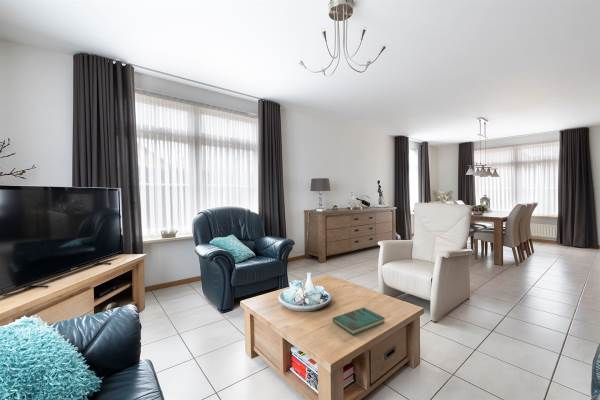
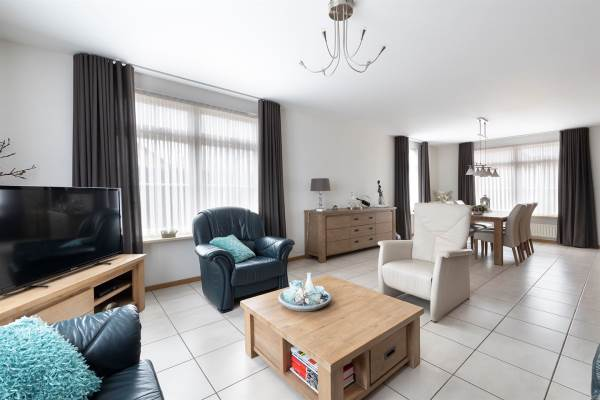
- book [332,307,386,336]
